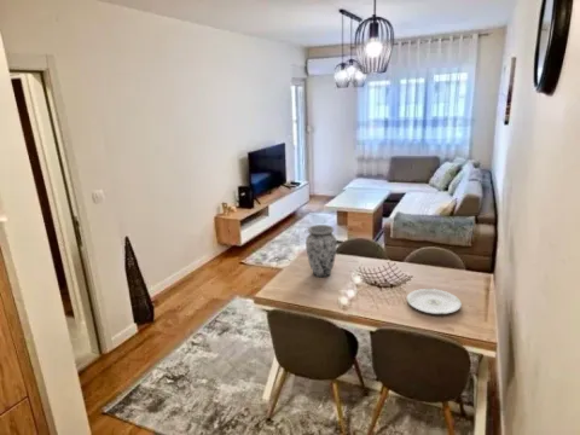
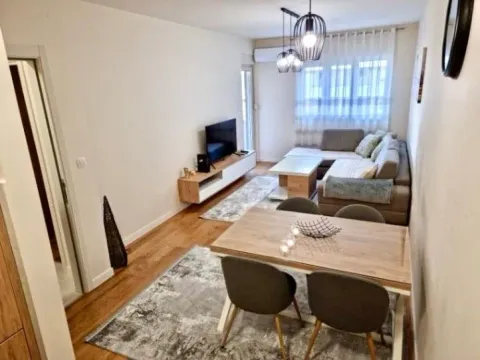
- vase [304,224,338,278]
- plate [406,288,463,315]
